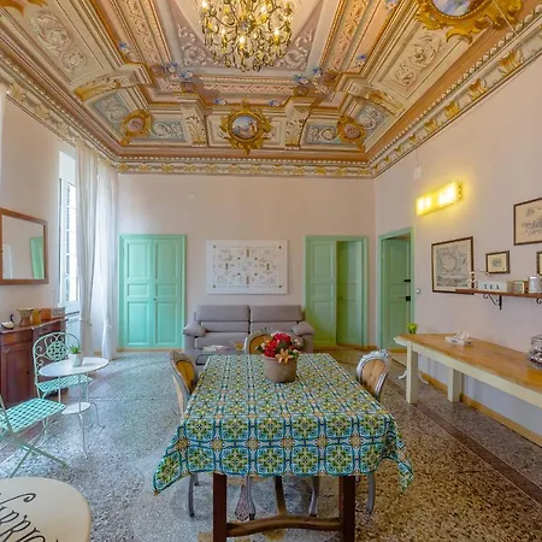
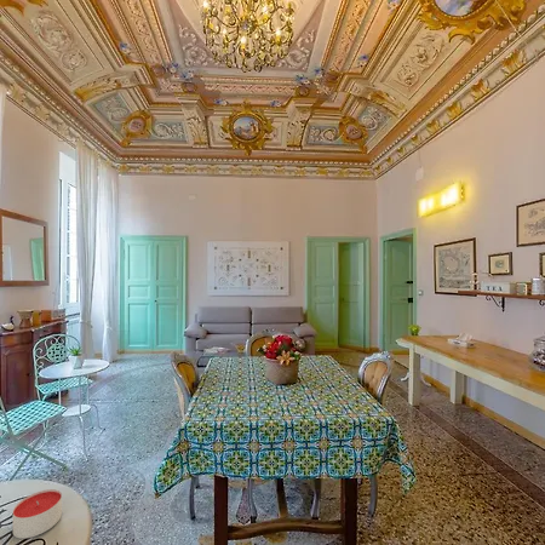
+ candle [12,488,63,540]
